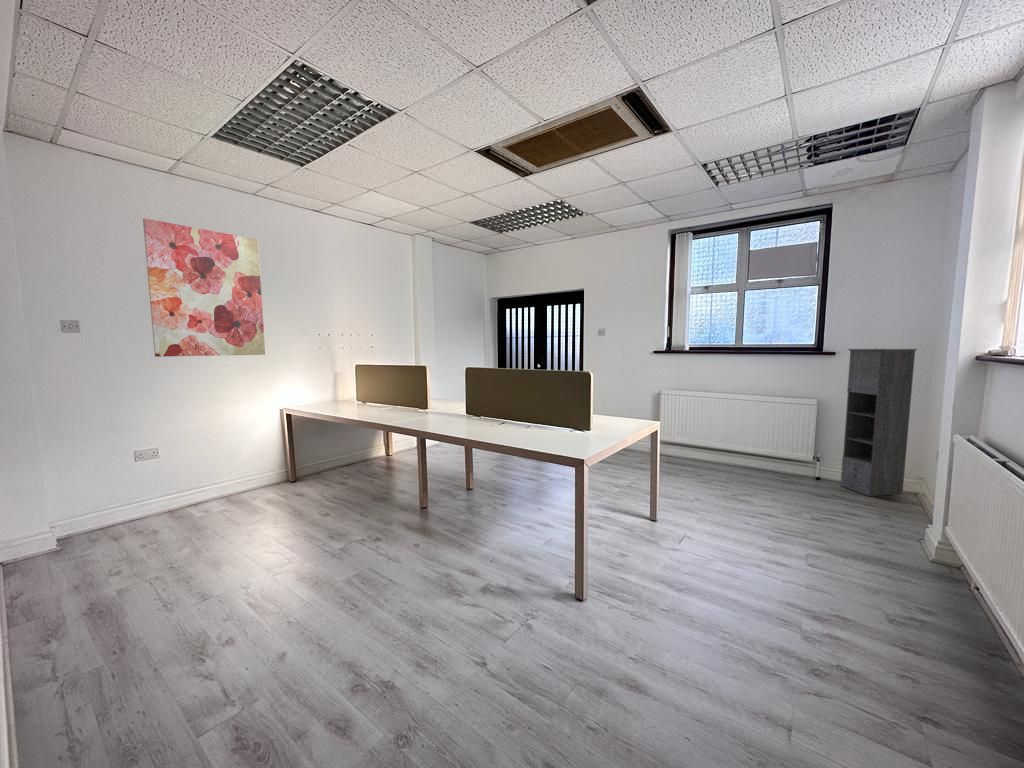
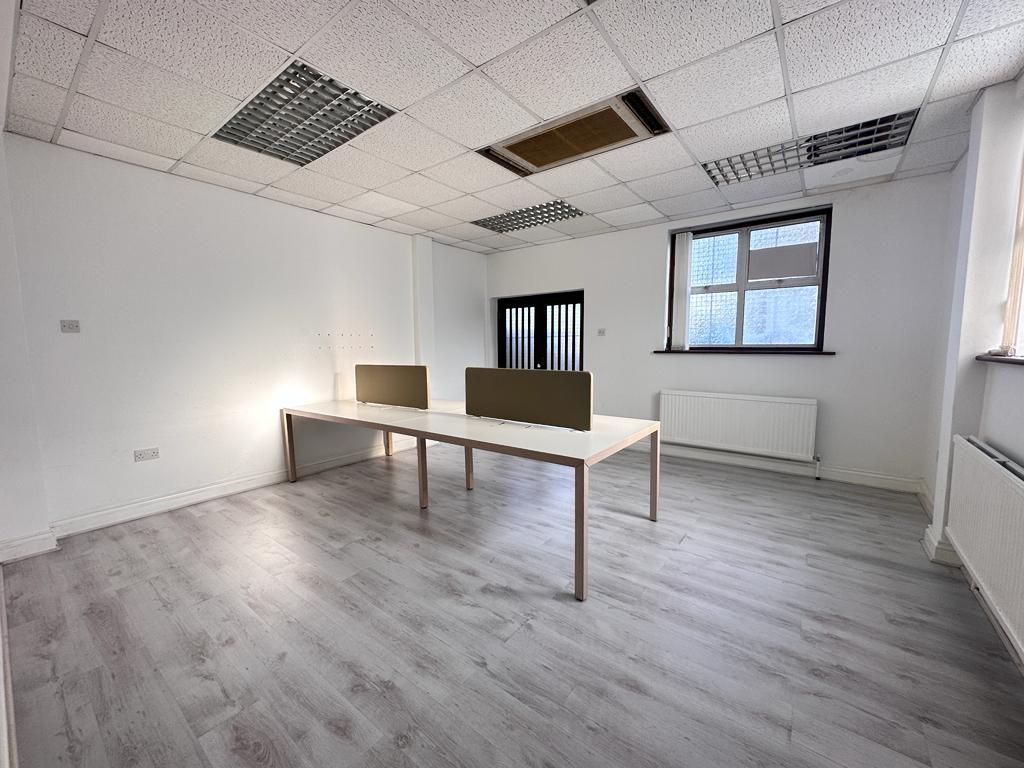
- wall art [142,217,266,358]
- storage cabinet [839,348,919,497]
